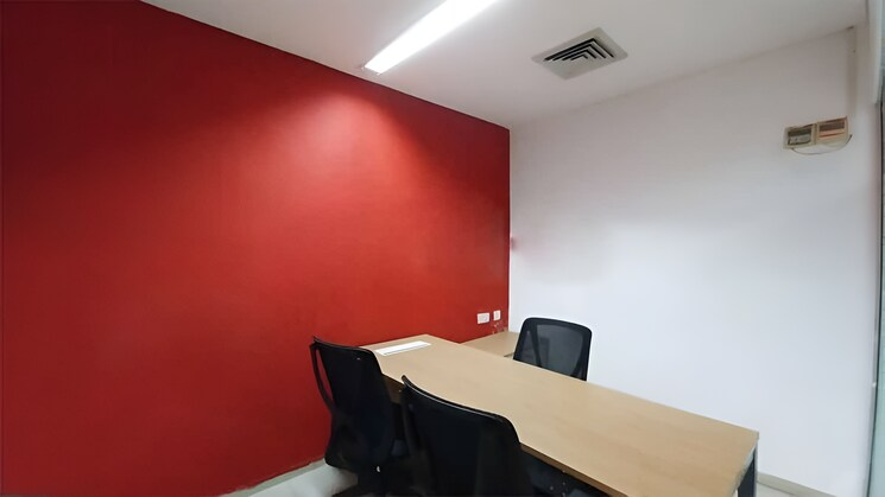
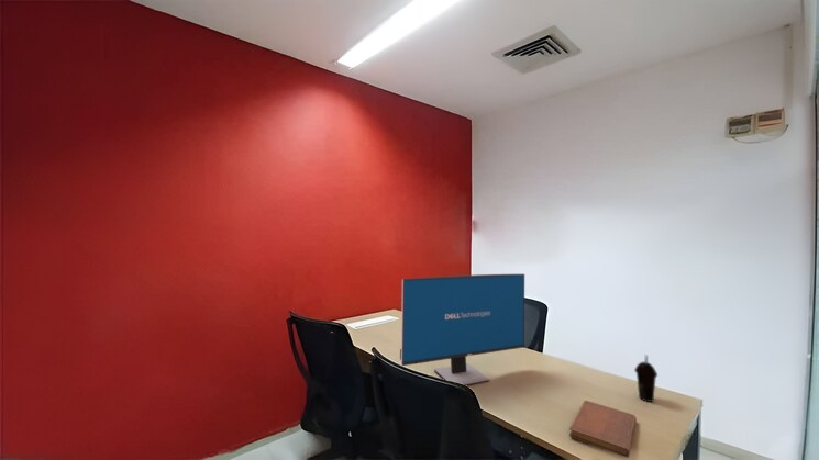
+ cup [633,354,658,403]
+ computer monitor [399,273,525,386]
+ notebook [568,400,638,459]
